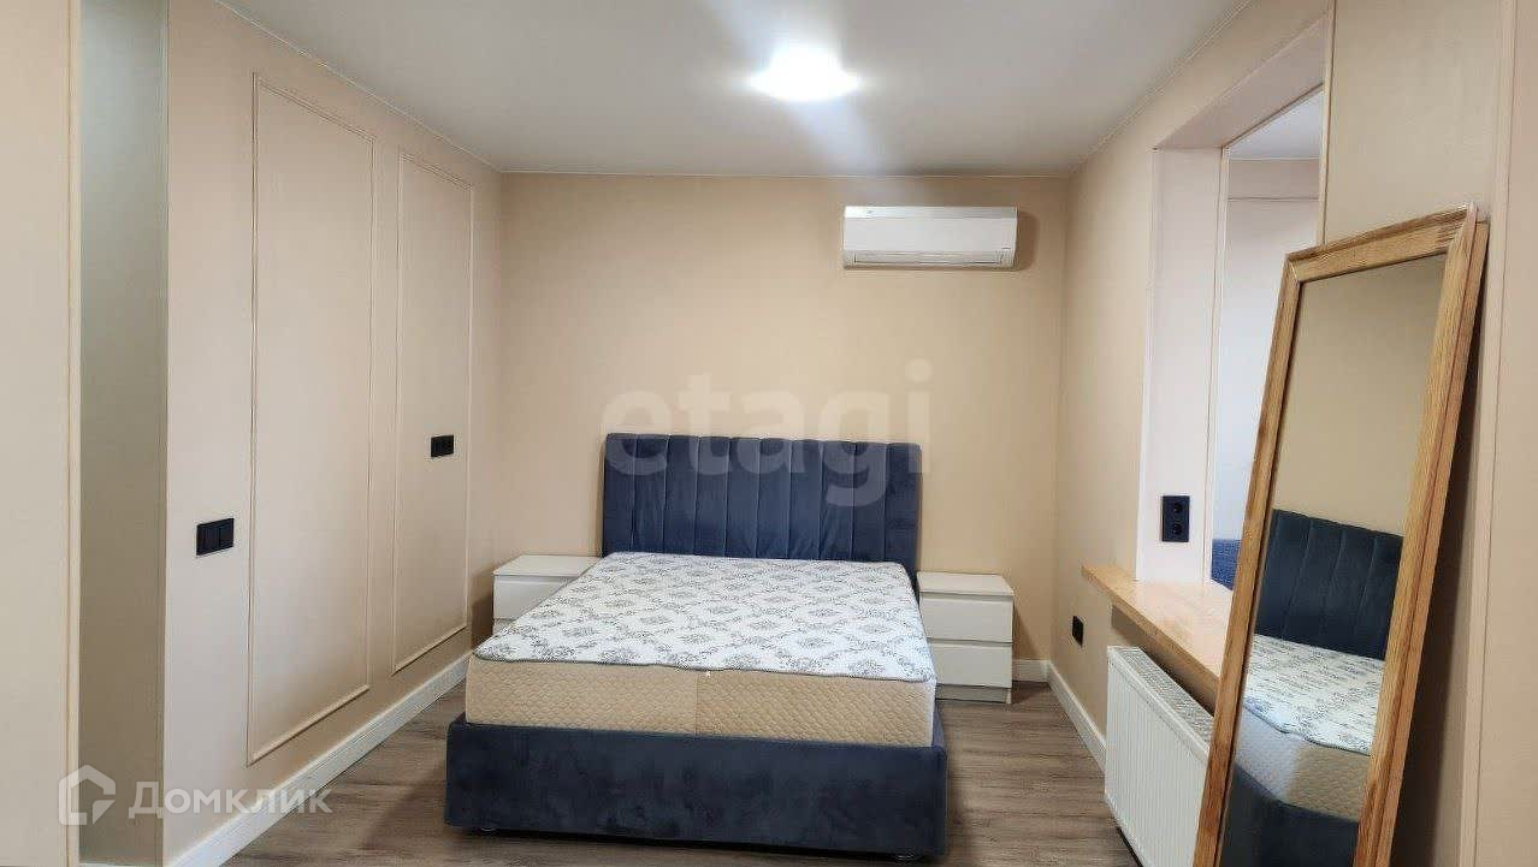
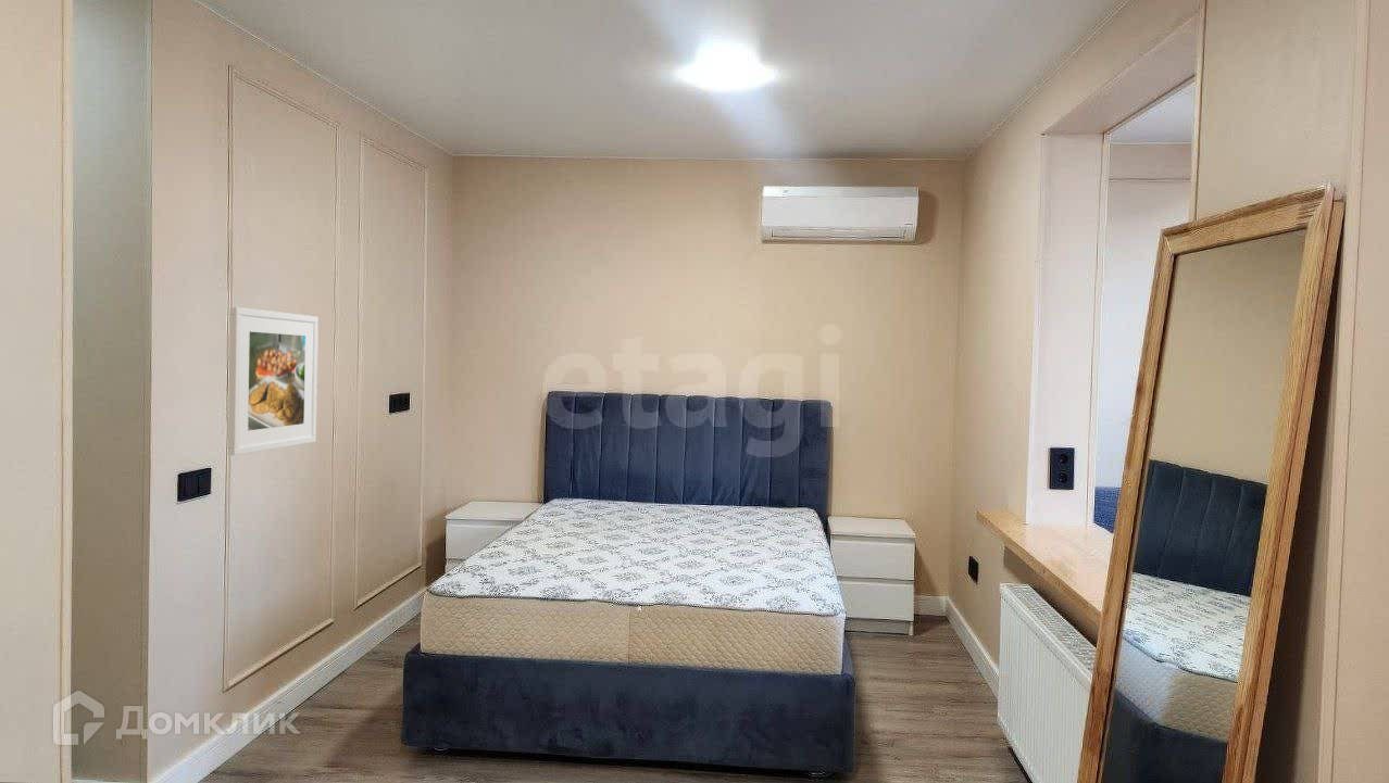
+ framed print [227,306,320,456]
